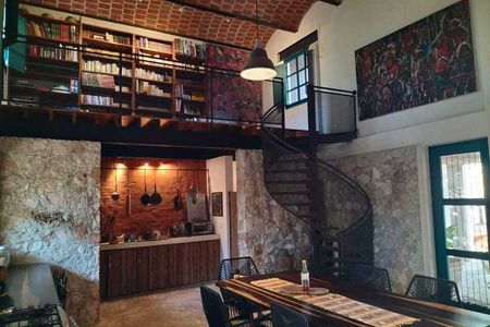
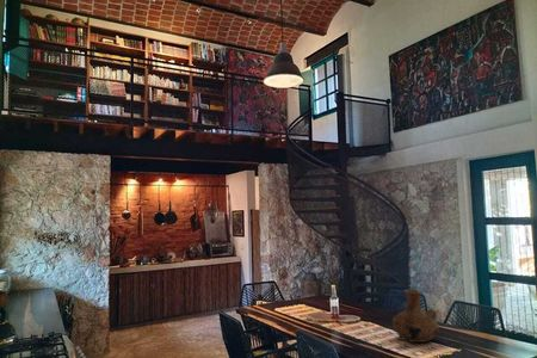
+ vase [391,288,440,344]
